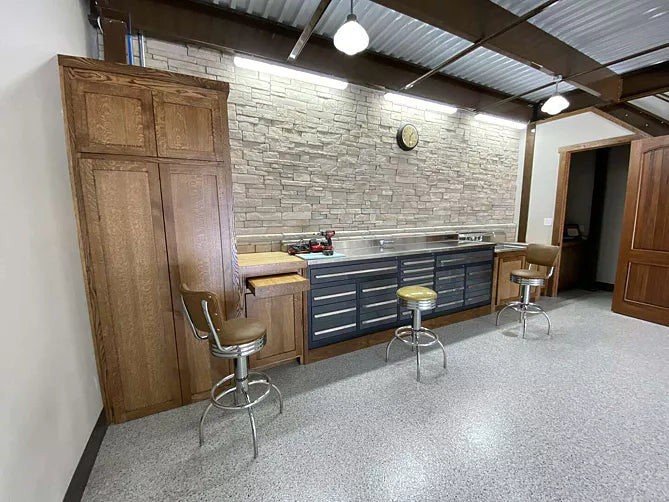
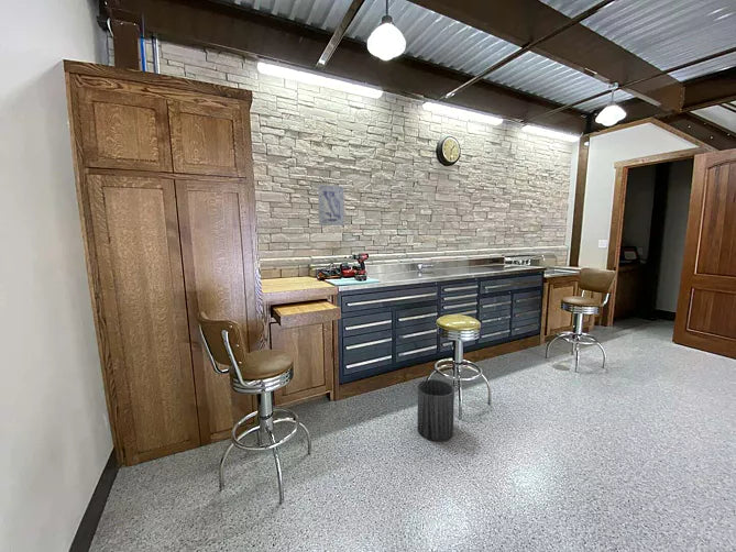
+ trash can [416,378,455,442]
+ wall art [317,184,345,227]
